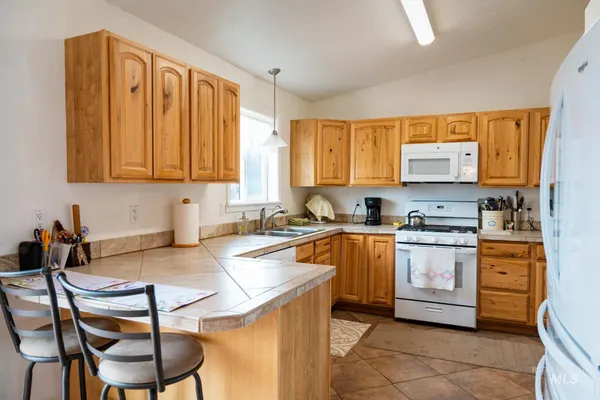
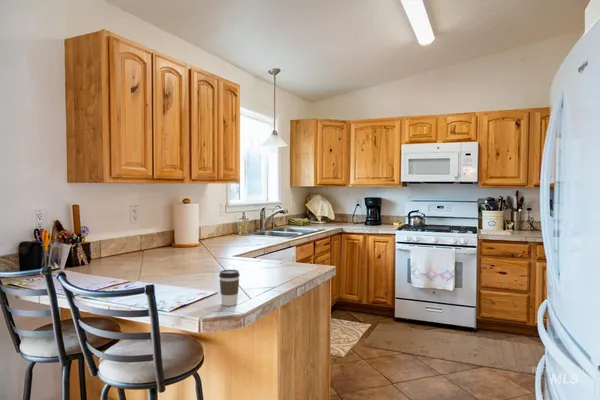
+ coffee cup [218,269,241,307]
